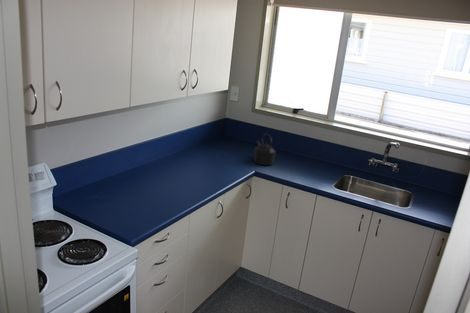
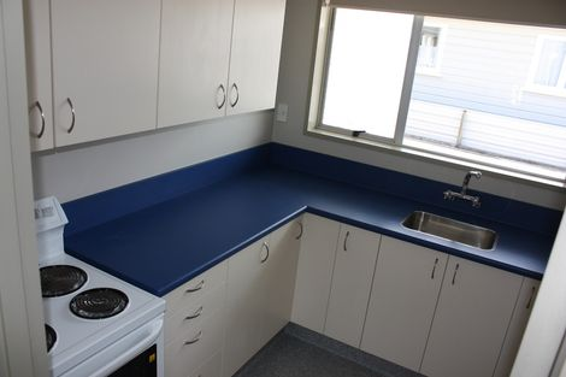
- kettle [253,133,277,166]
